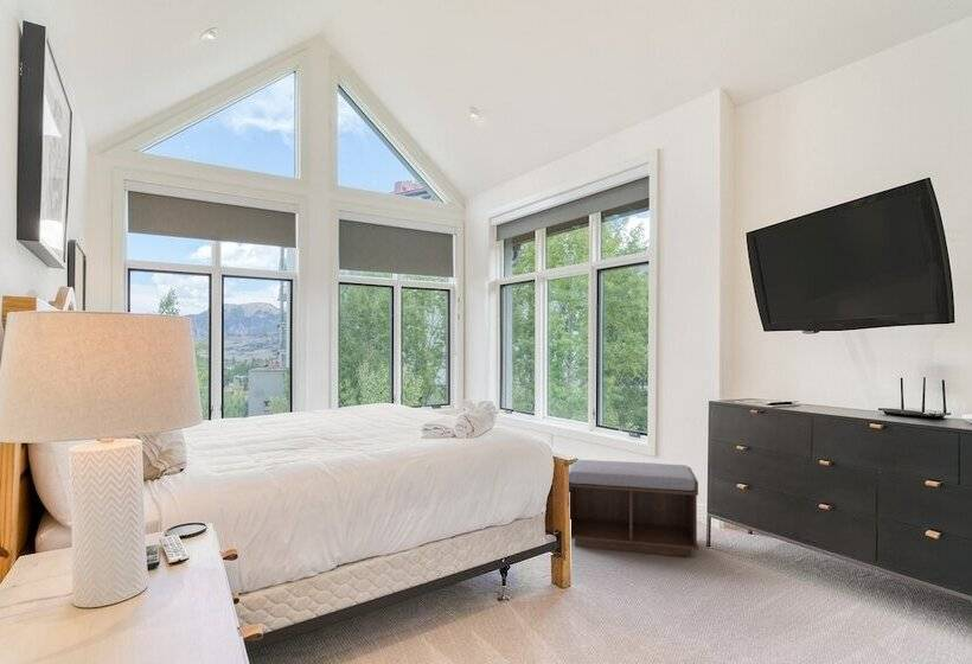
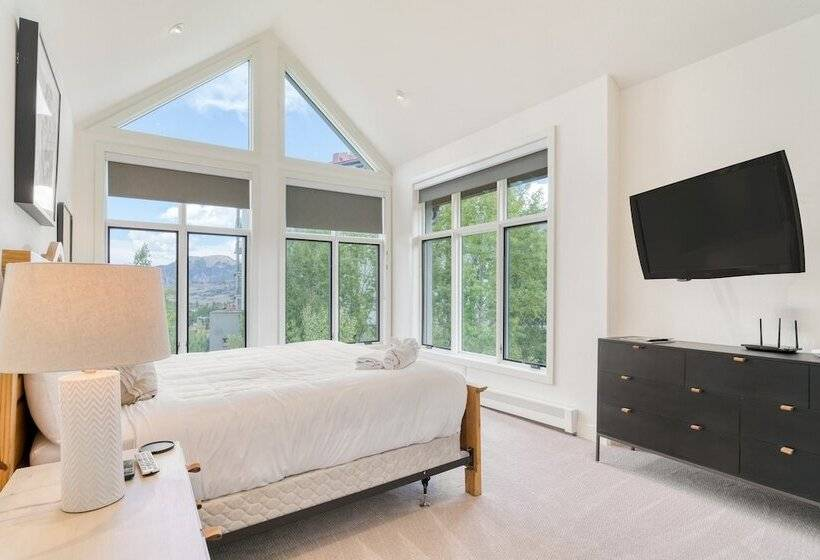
- bench [568,459,699,557]
